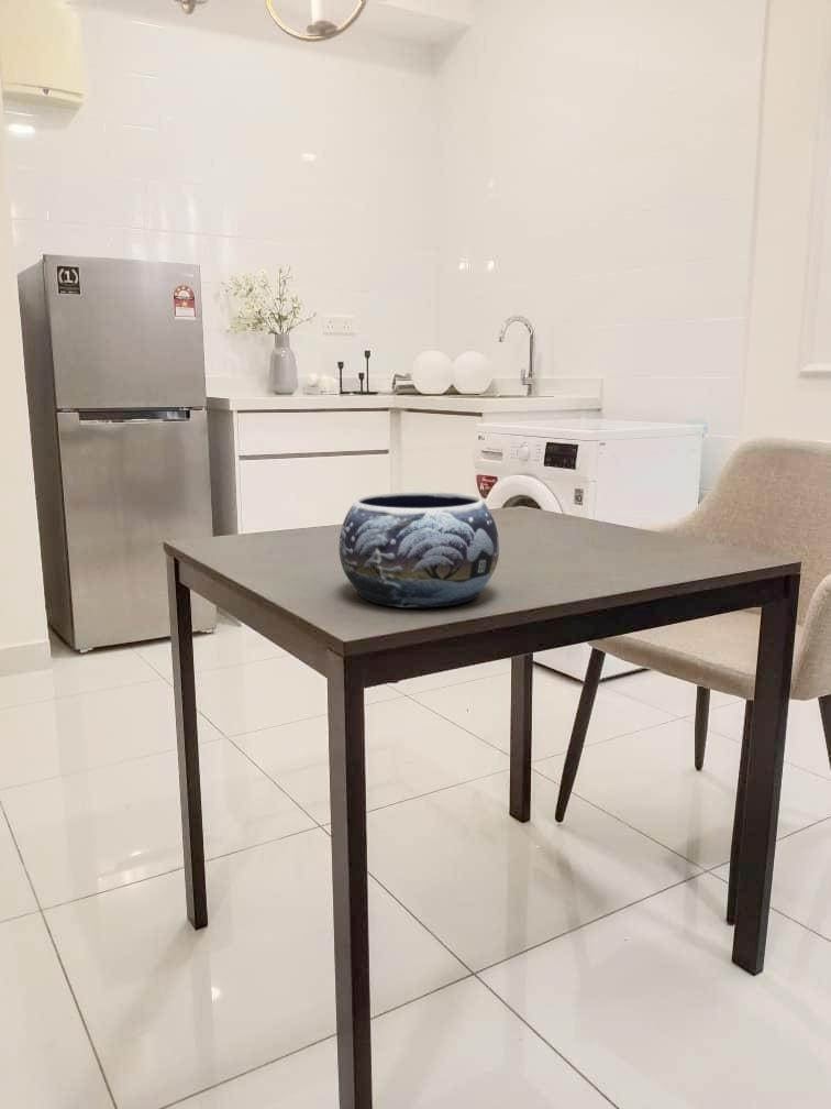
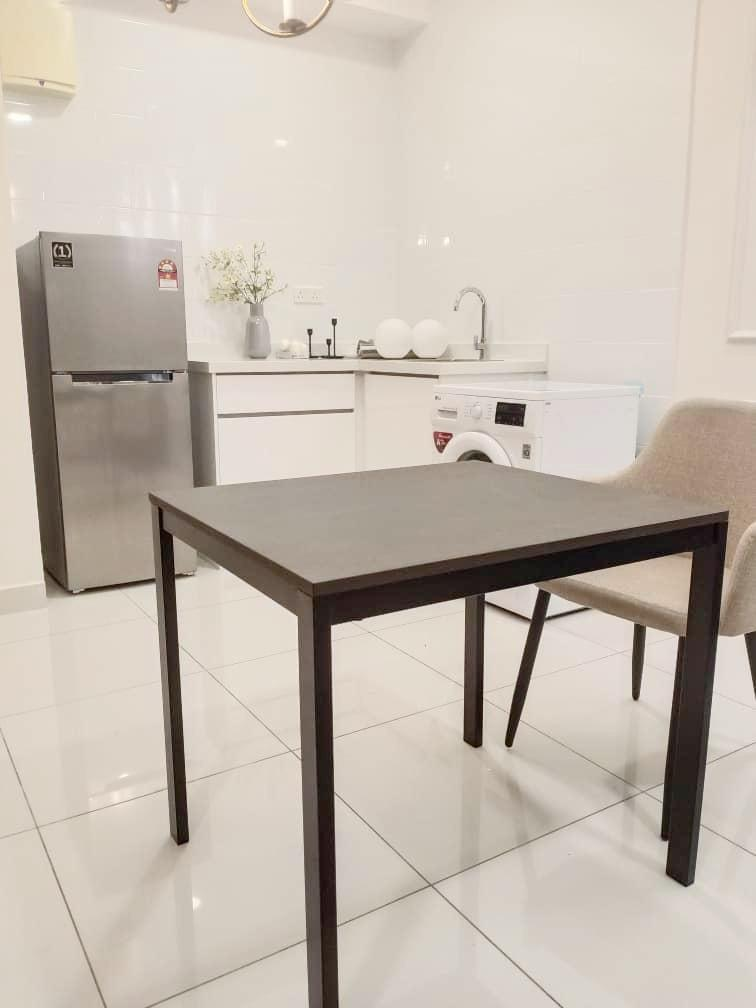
- decorative bowl [339,491,500,608]
